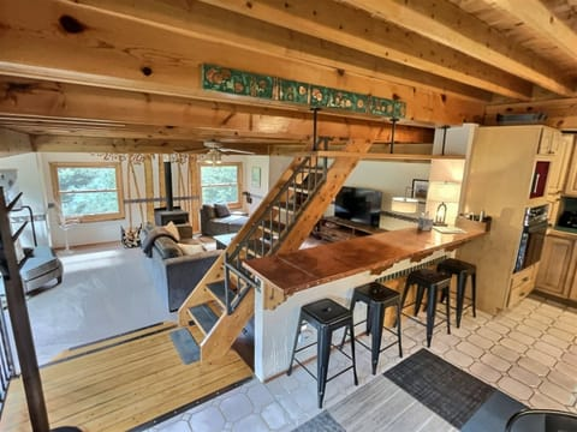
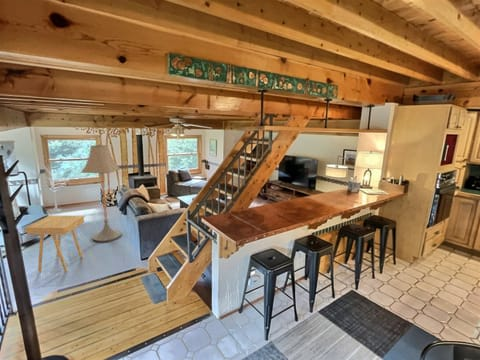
+ side table [24,214,86,273]
+ floor lamp [80,143,122,243]
